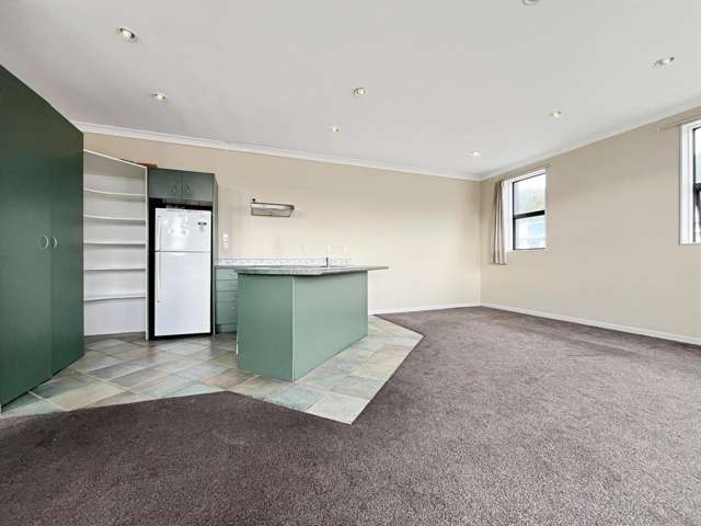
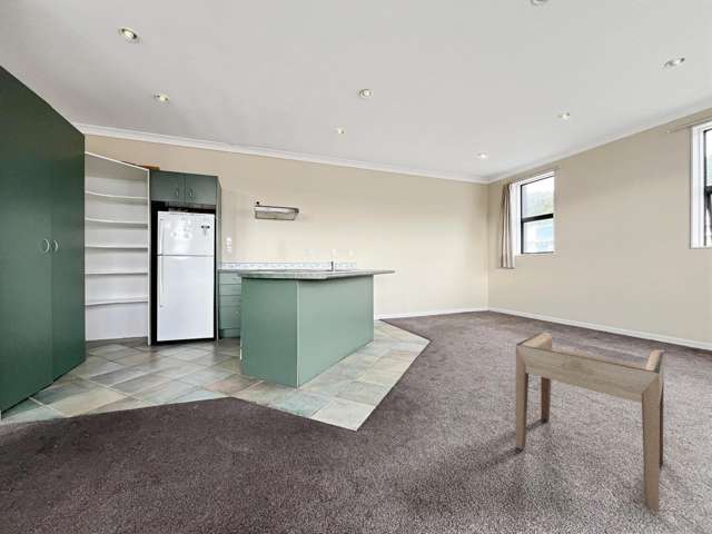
+ side table [514,330,665,513]
